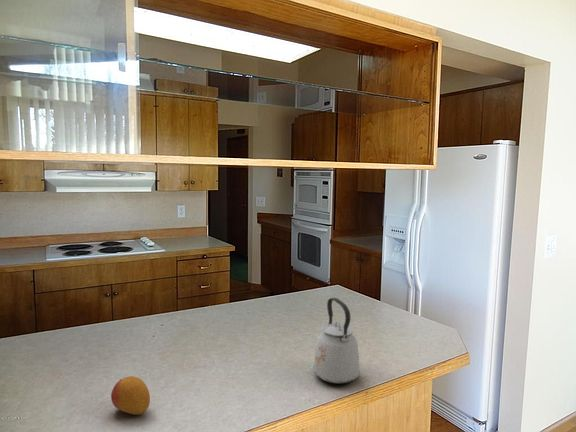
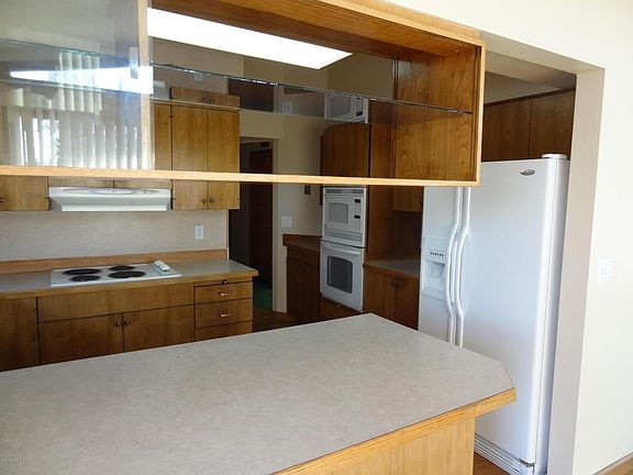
- fruit [110,375,151,416]
- kettle [313,297,361,385]
